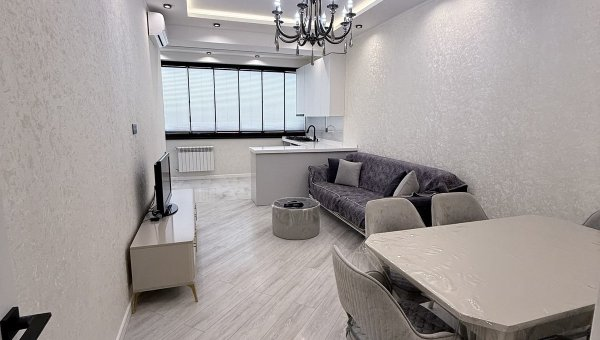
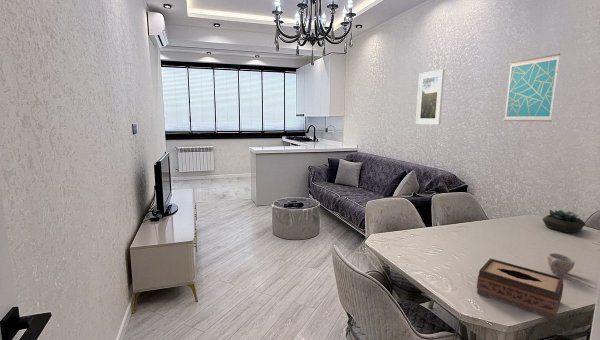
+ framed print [415,68,445,126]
+ cup [546,252,576,276]
+ wall art [503,53,561,123]
+ tissue box [476,257,565,321]
+ succulent plant [541,209,587,234]
